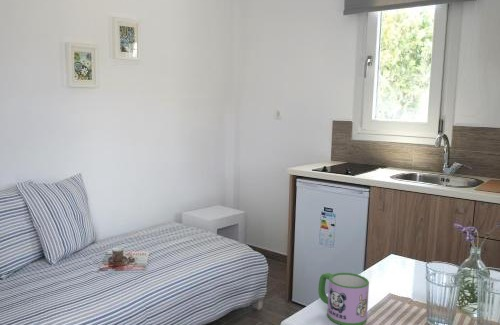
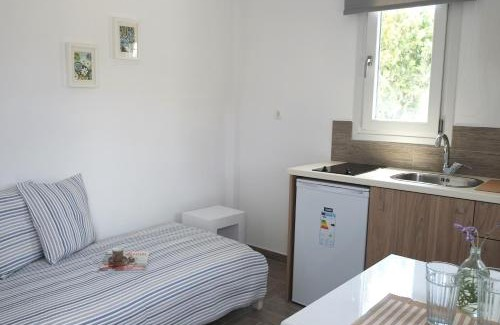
- mug [317,272,370,325]
